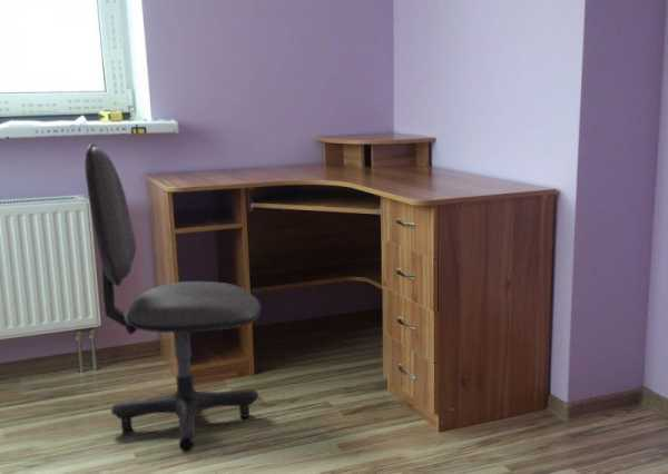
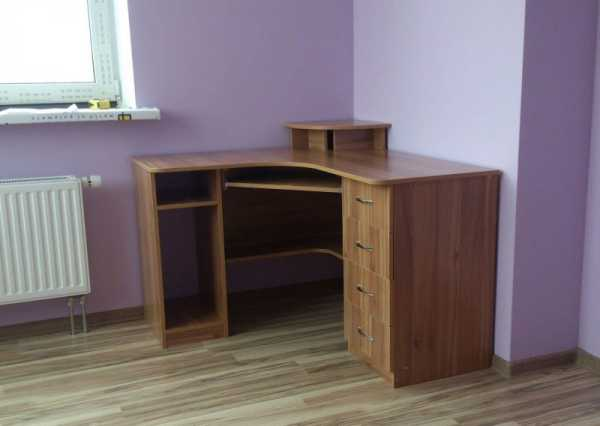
- office chair [84,142,263,453]
